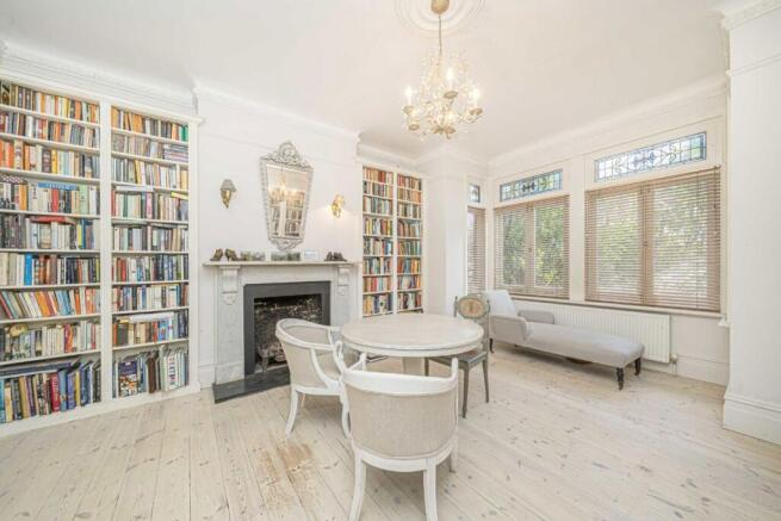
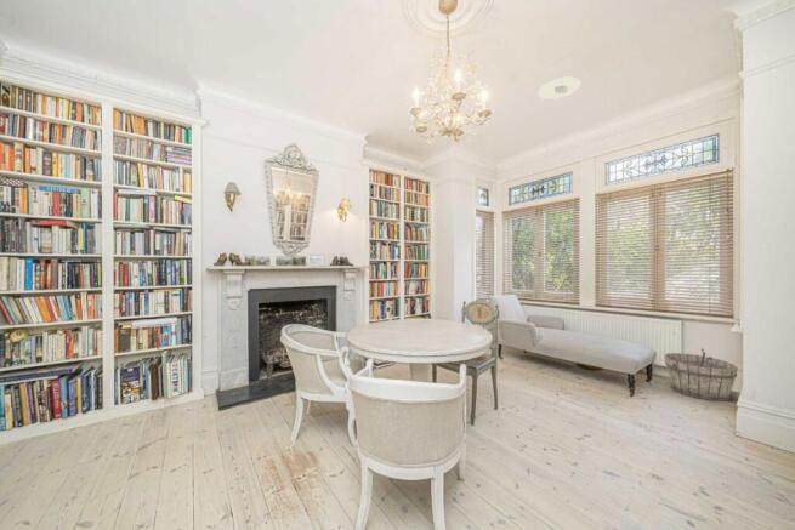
+ recessed light [538,76,581,101]
+ wooden bucket [664,348,739,403]
